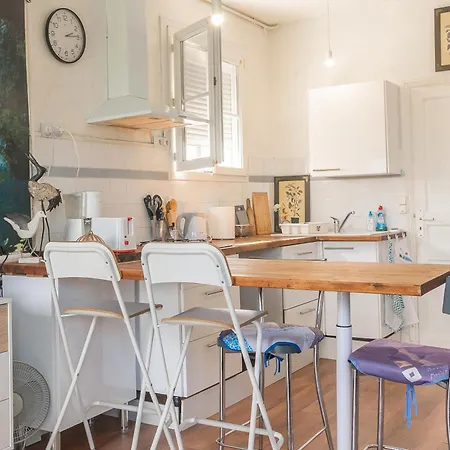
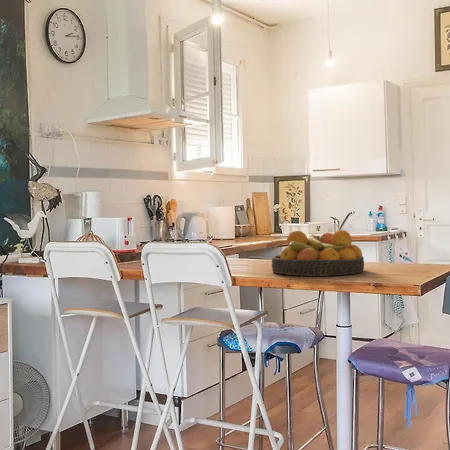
+ fruit bowl [271,229,365,277]
